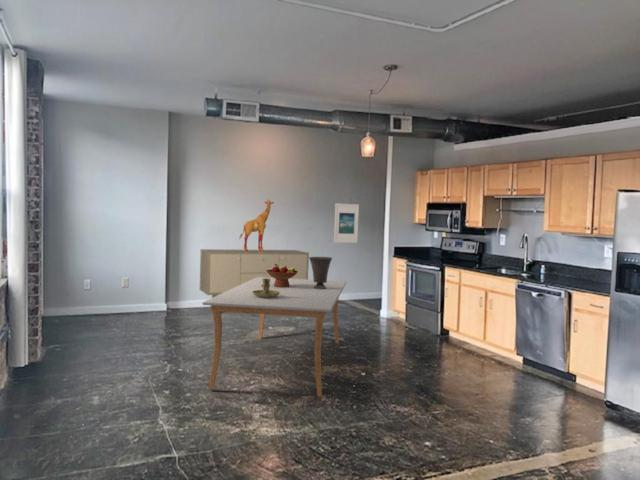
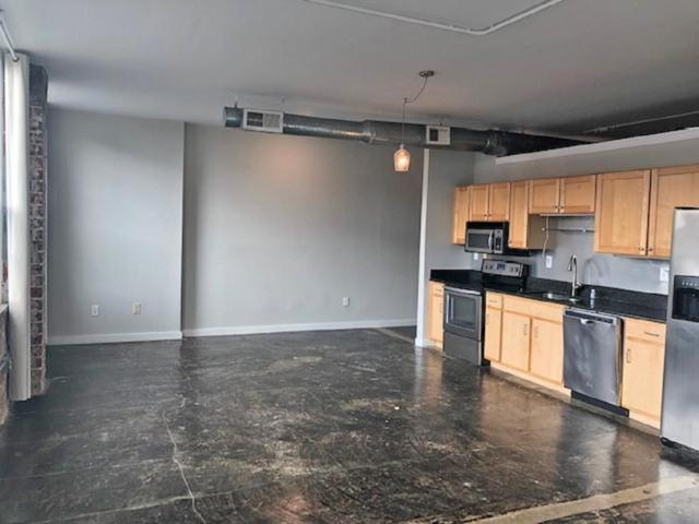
- sideboard [199,248,310,308]
- vase [309,256,333,289]
- dining table [201,277,347,398]
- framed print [333,202,360,244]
- decorative sculpture [238,198,275,252]
- candle holder [252,278,280,297]
- fruit bowl [266,264,299,287]
